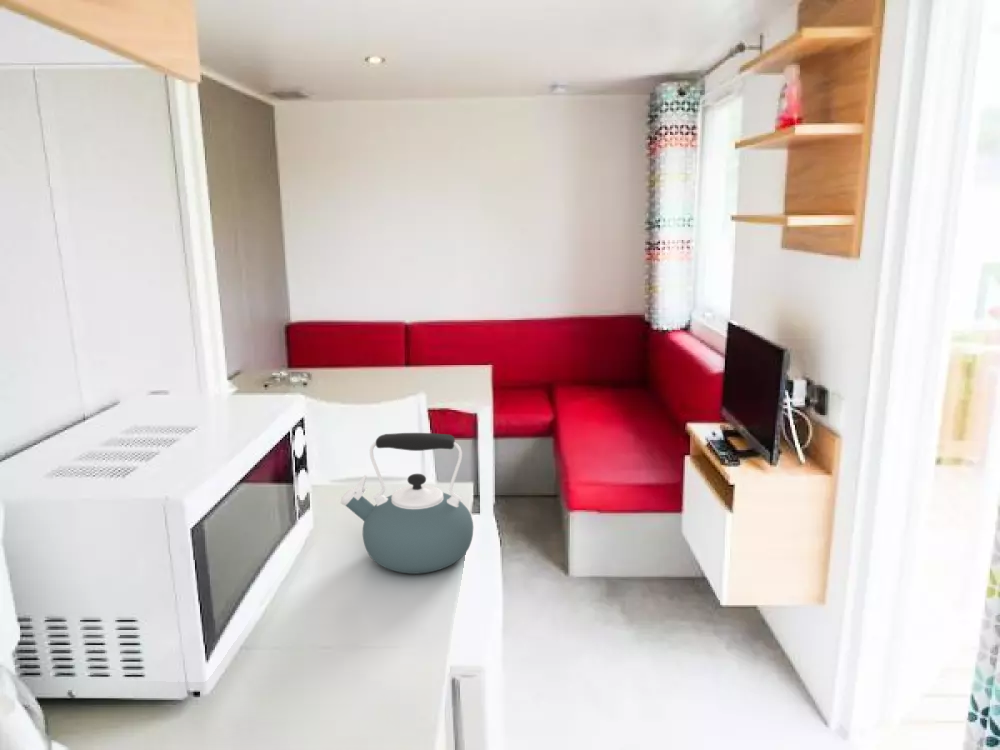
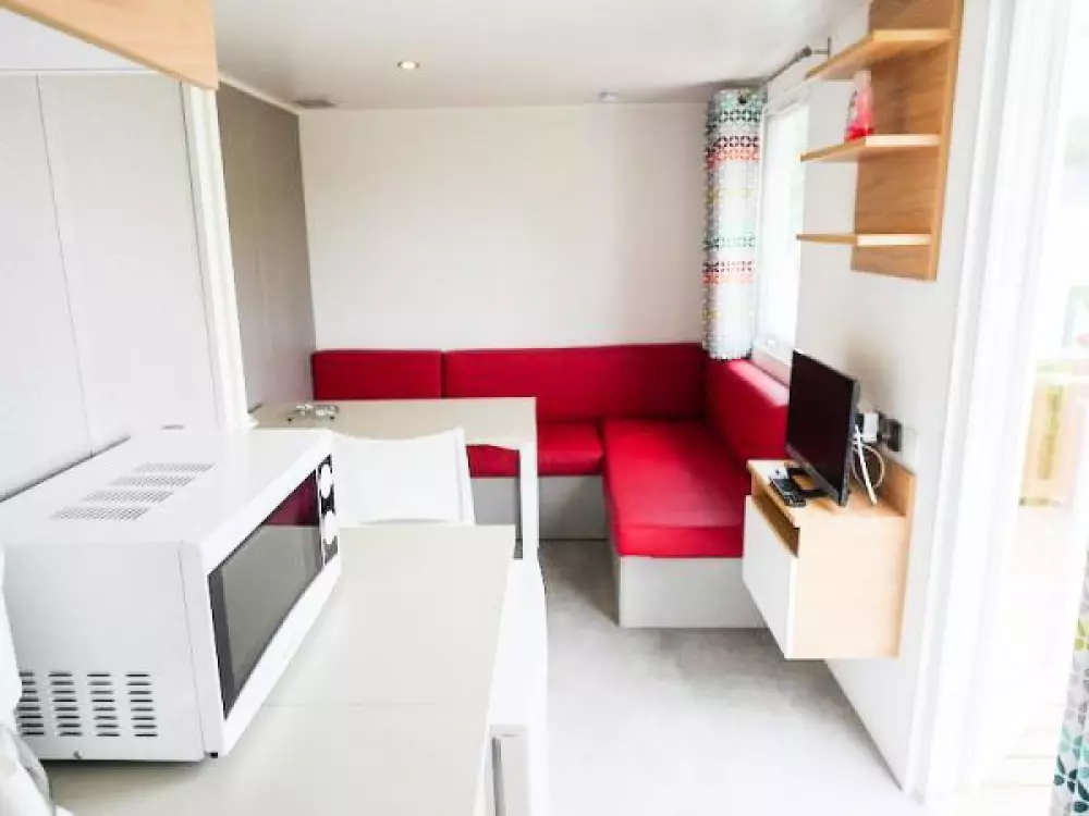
- kettle [339,432,474,575]
